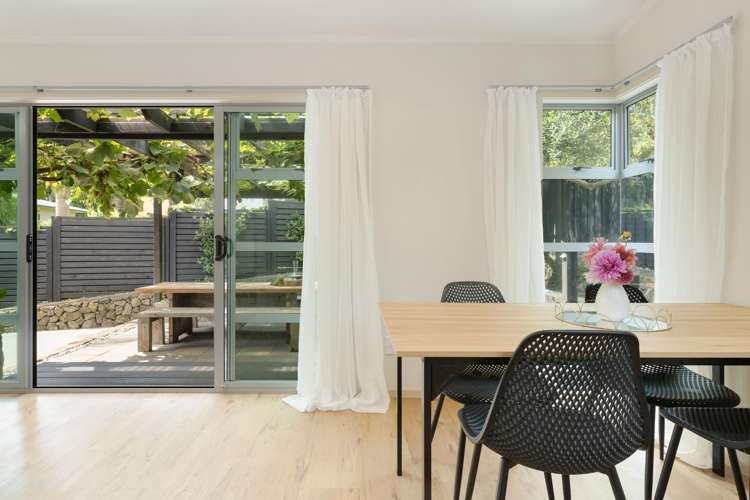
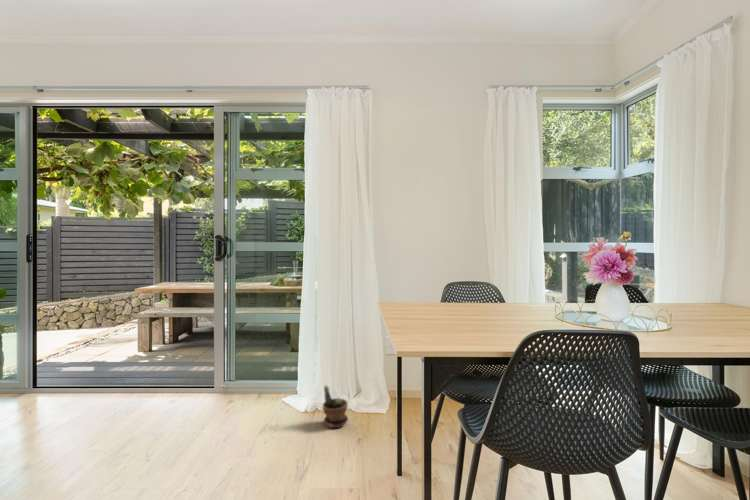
+ potted plant [321,384,349,429]
